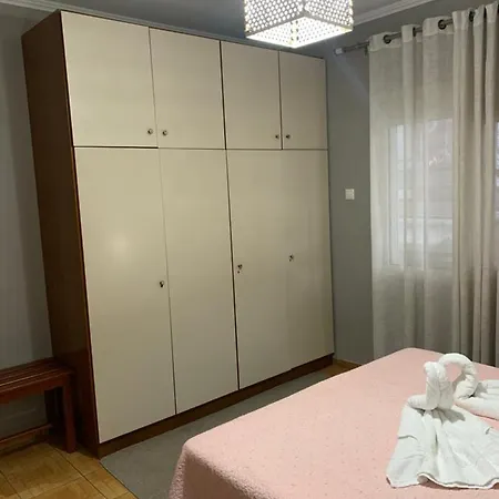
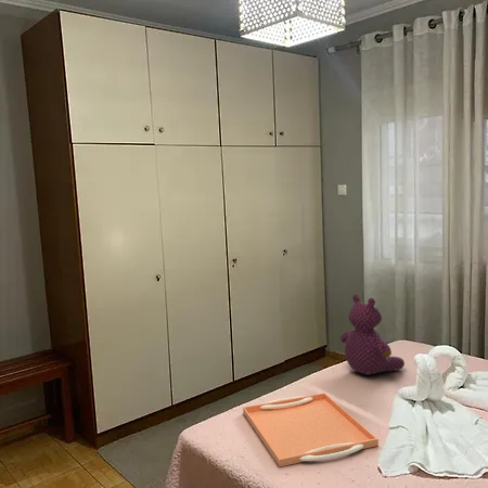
+ serving tray [242,391,380,467]
+ teddy bear [339,293,406,376]
